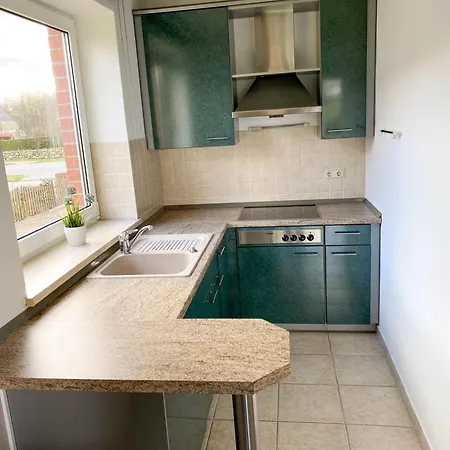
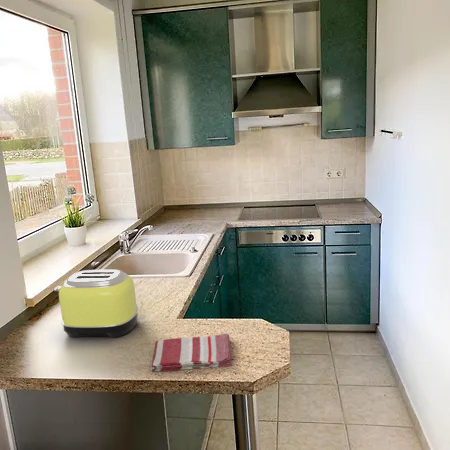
+ dish towel [150,333,232,372]
+ toaster [53,269,139,338]
